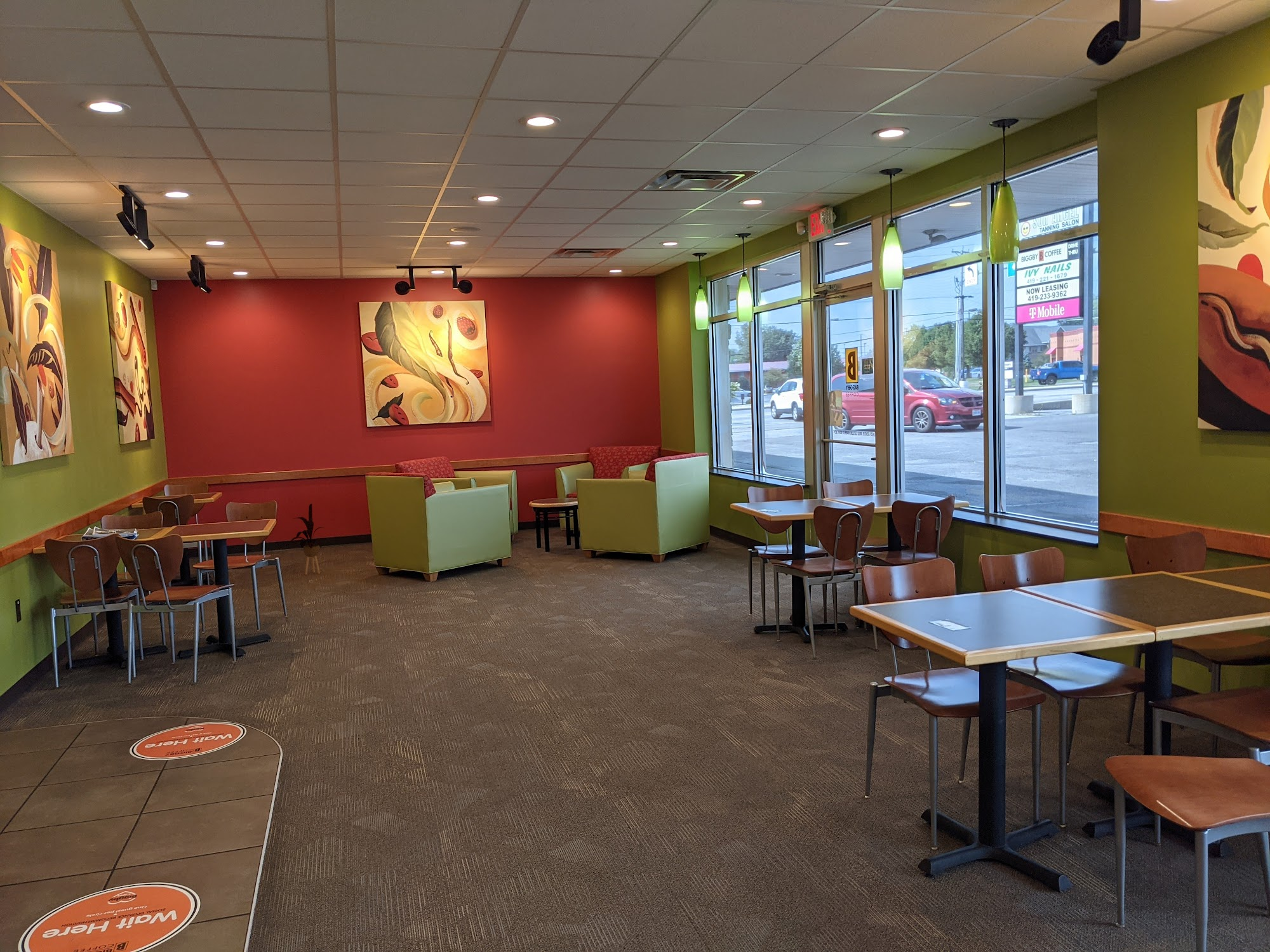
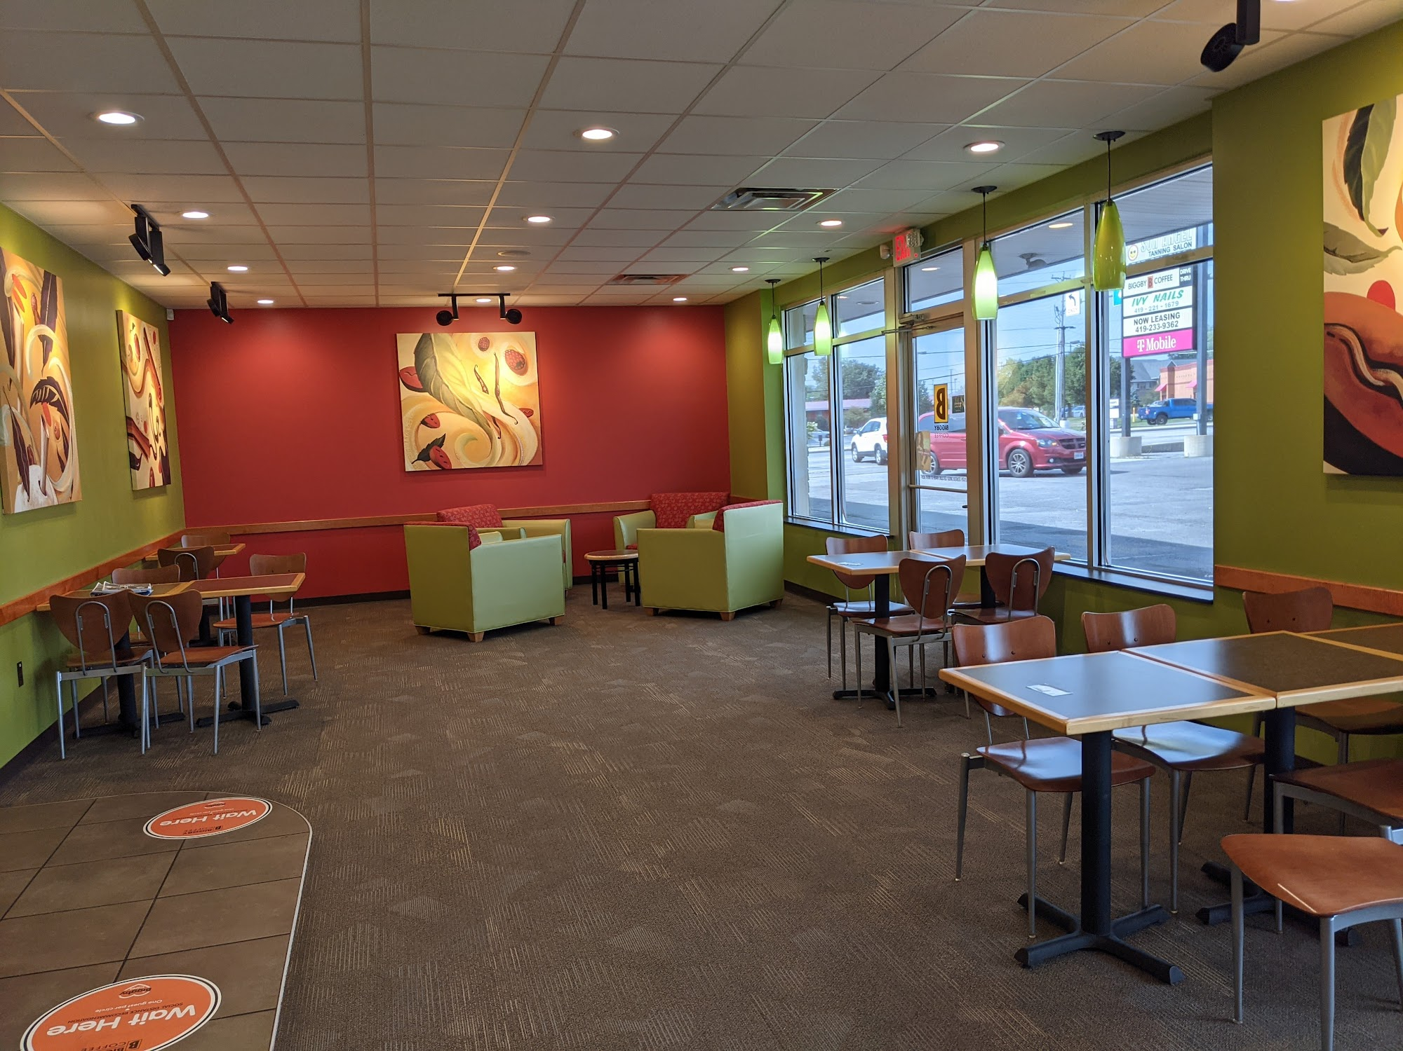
- house plant [286,503,324,575]
